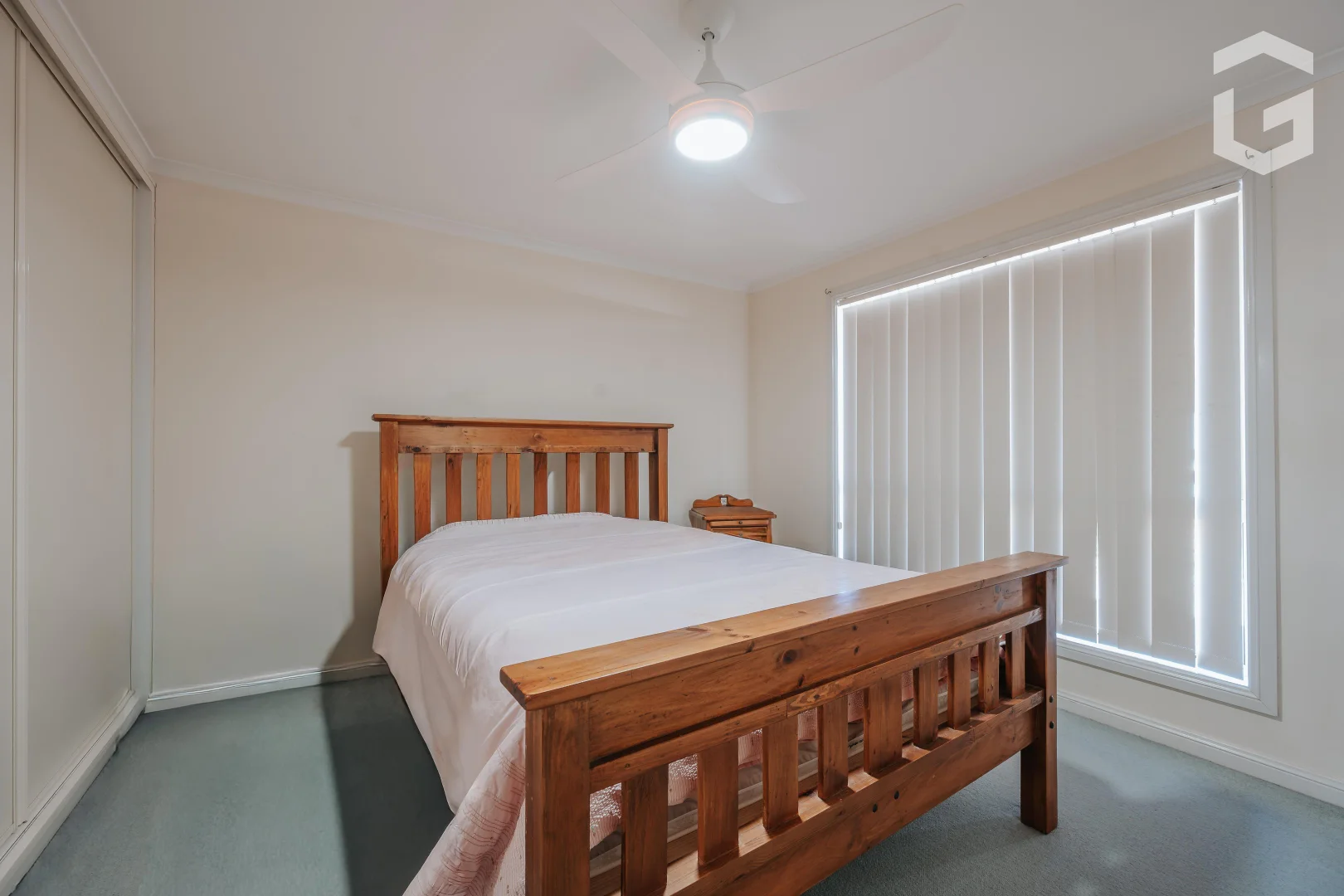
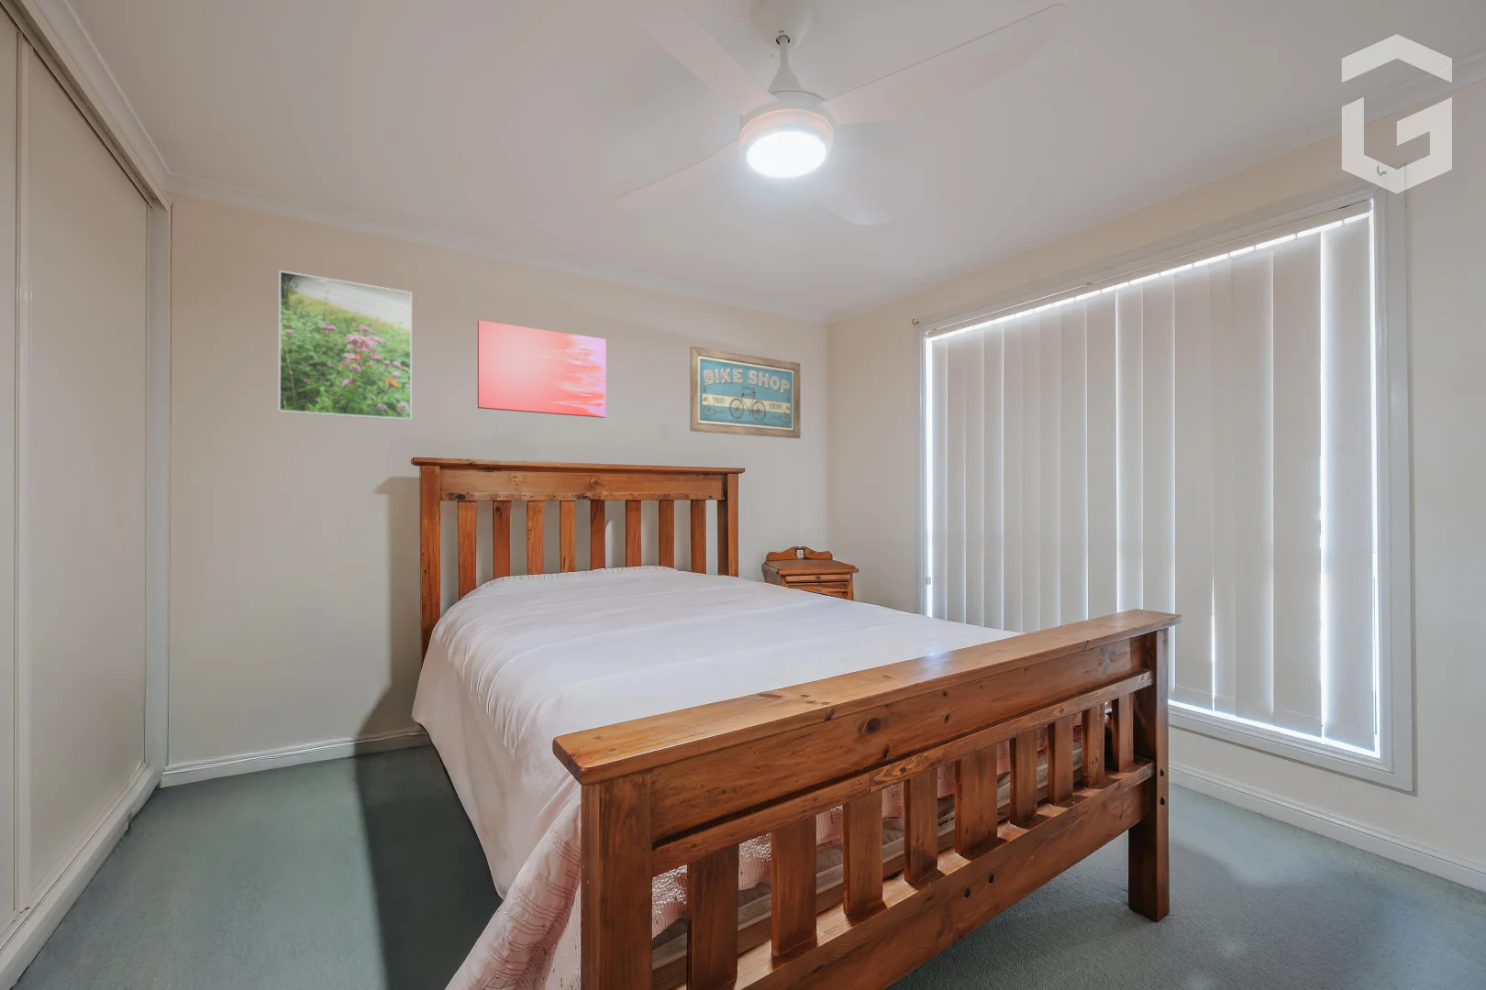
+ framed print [278,270,412,422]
+ wall art [477,319,607,419]
+ wall art [689,346,802,439]
